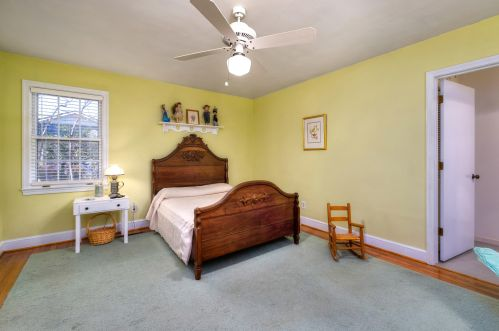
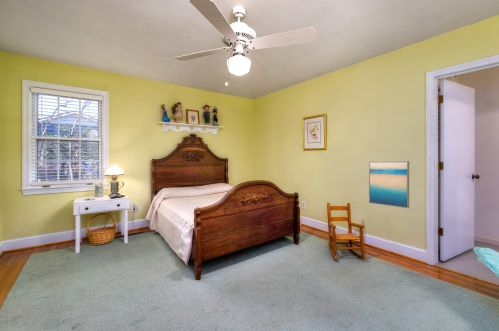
+ wall art [368,160,410,209]
